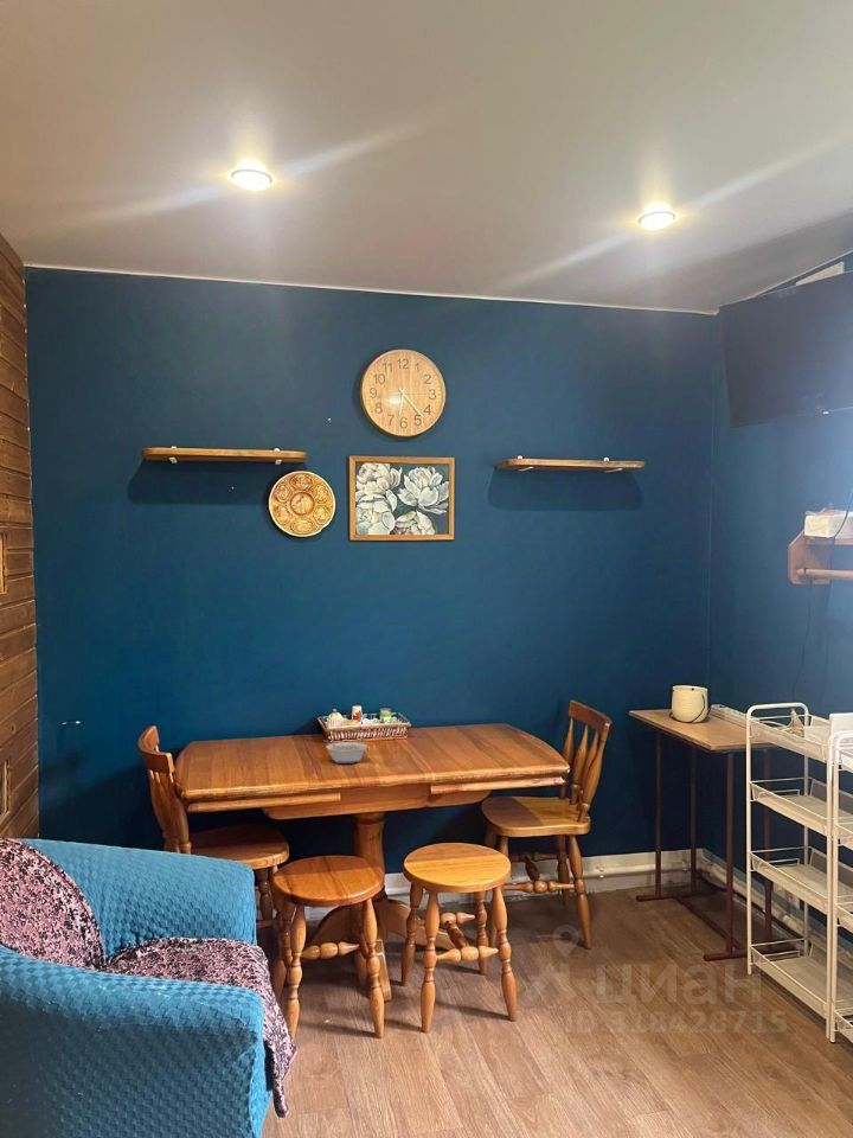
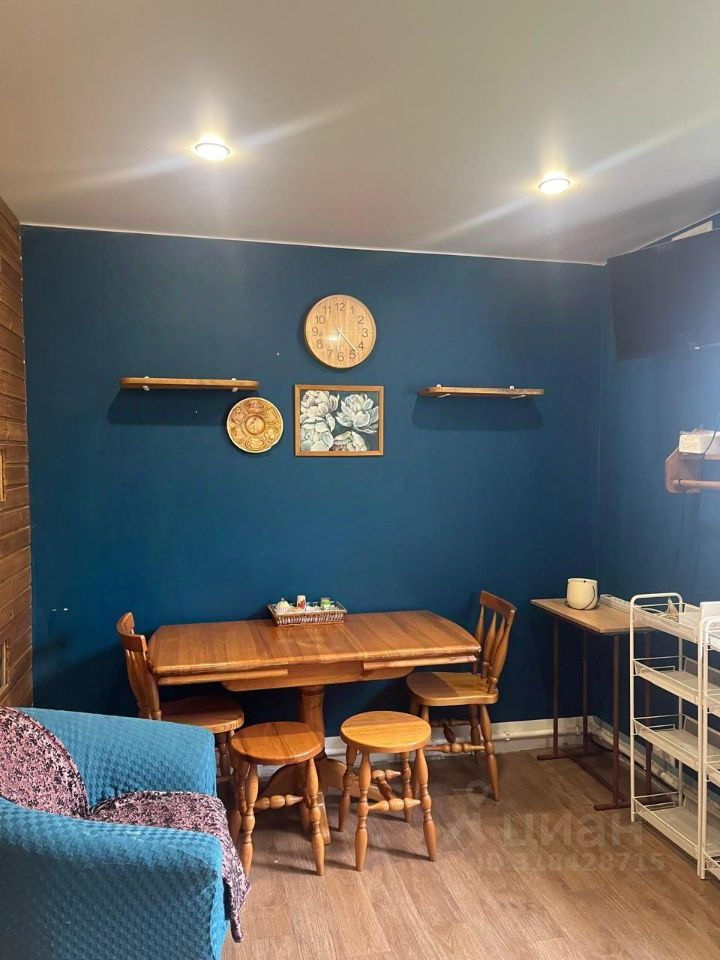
- legume [322,739,368,765]
